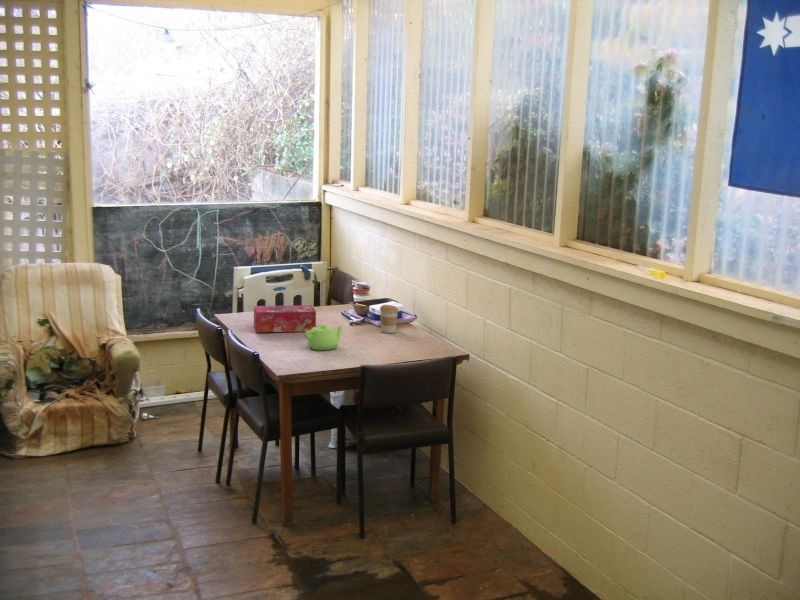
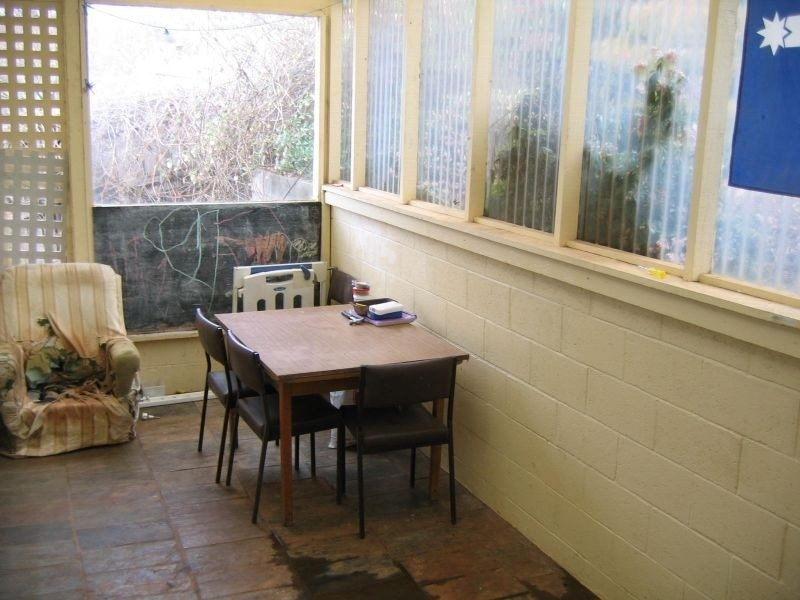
- coffee cup [379,304,400,334]
- tissue box [253,304,317,333]
- teapot [304,323,345,351]
